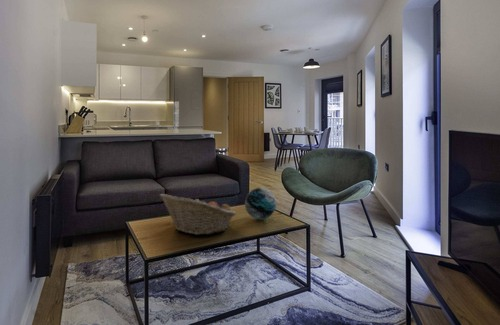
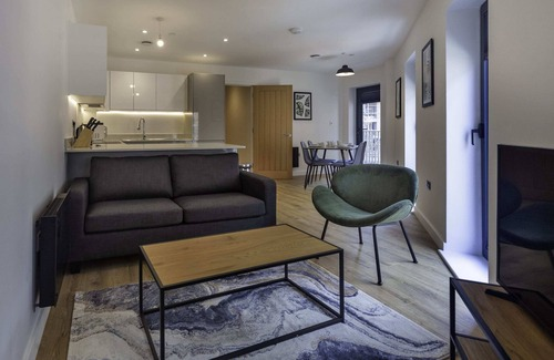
- decorative orb [244,187,277,220]
- fruit basket [159,193,237,236]
